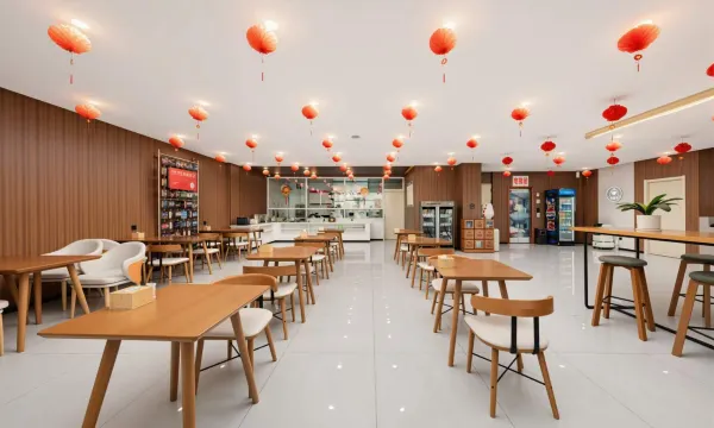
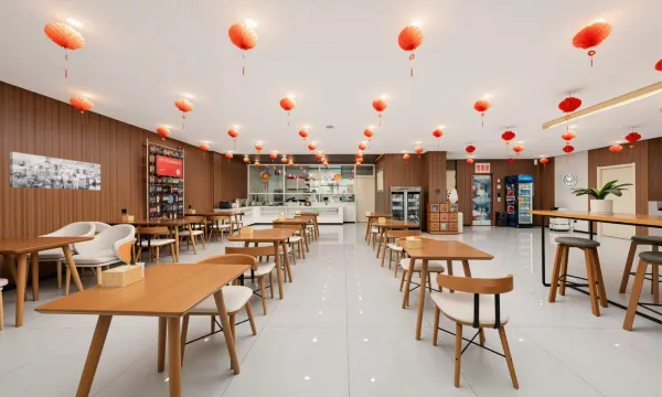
+ wall art [9,151,102,191]
